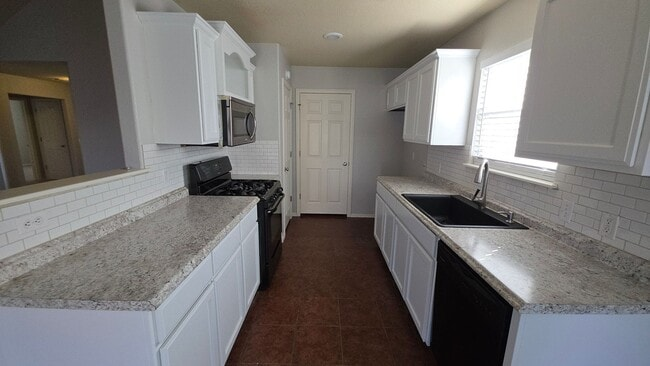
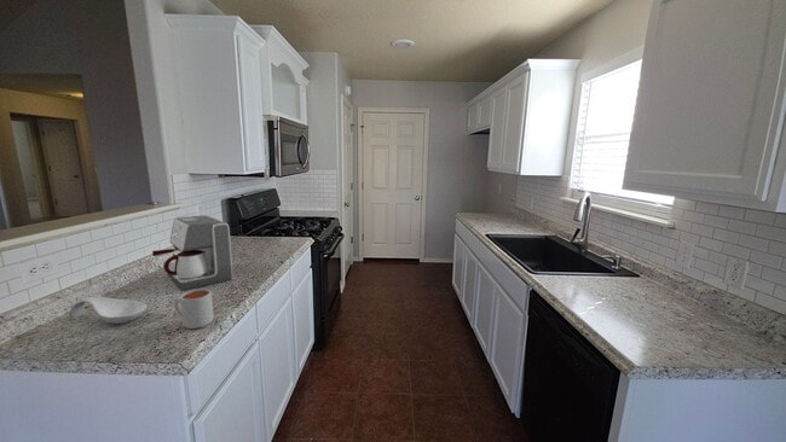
+ mug [173,289,214,330]
+ coffee maker [151,214,235,291]
+ spoon rest [68,296,148,325]
